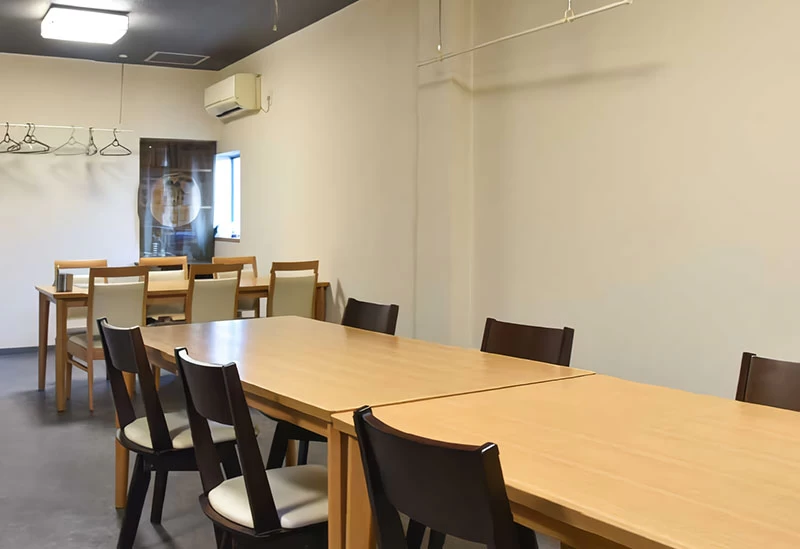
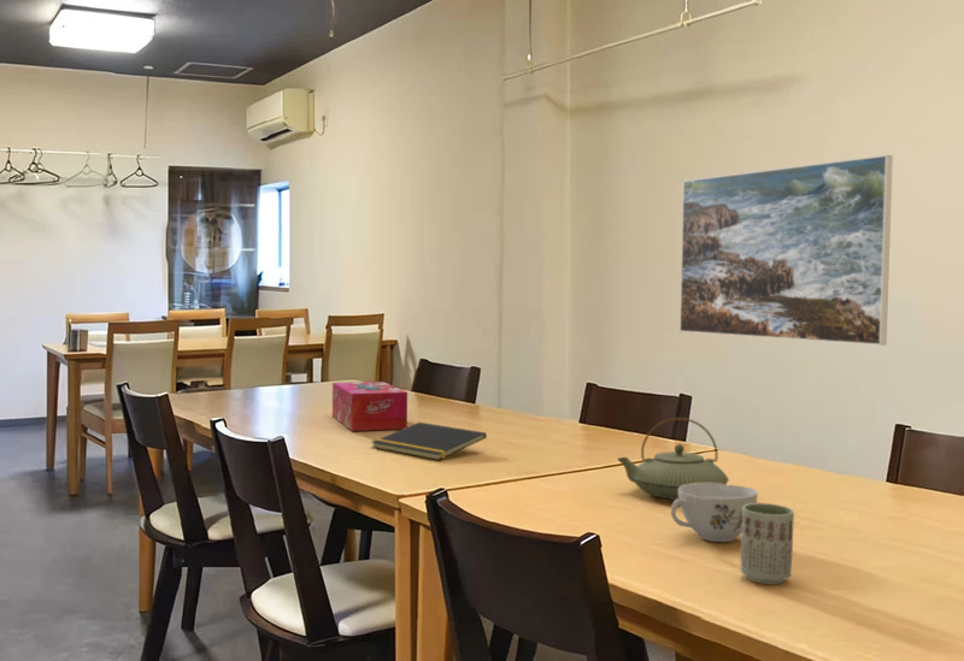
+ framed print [678,154,894,347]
+ tissue box [331,380,408,432]
+ teapot [616,417,730,501]
+ cup [739,502,795,585]
+ notepad [370,421,488,461]
+ teacup [670,483,759,543]
